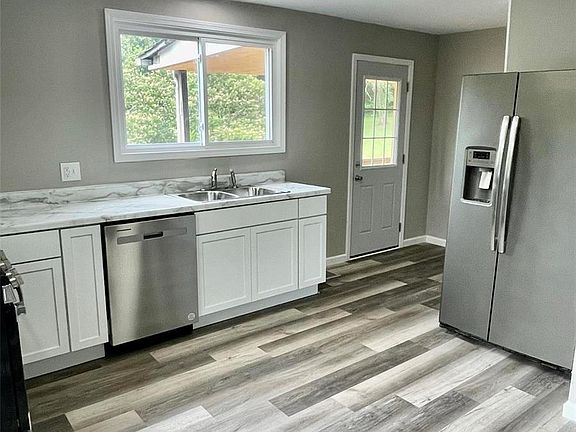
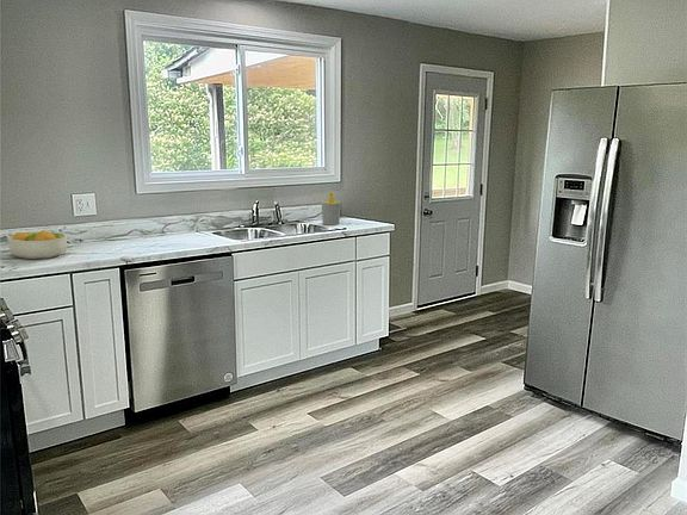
+ soap bottle [321,191,342,227]
+ fruit bowl [6,229,68,260]
